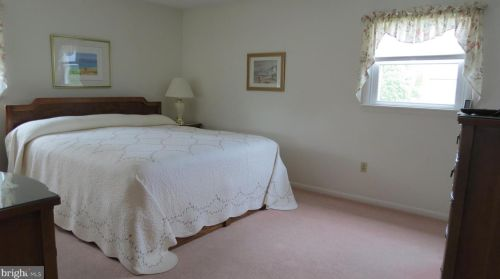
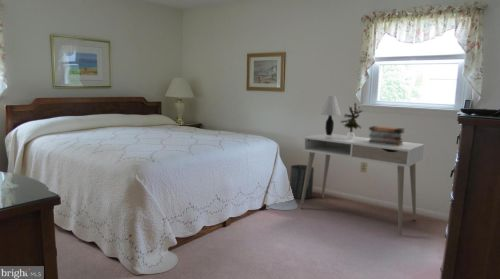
+ desk [299,132,425,236]
+ book stack [368,125,405,146]
+ potted plant [340,102,364,139]
+ table lamp [319,95,342,135]
+ trash can [289,164,315,200]
